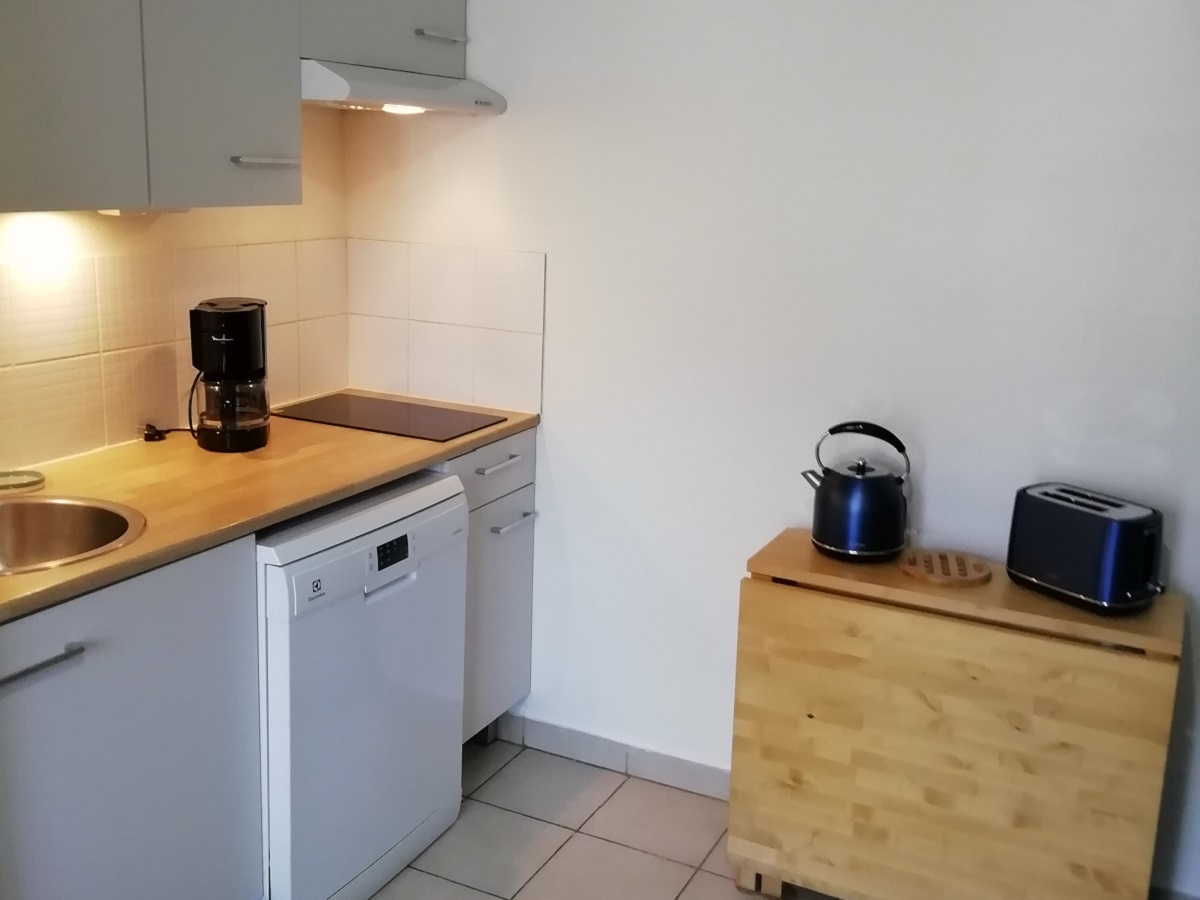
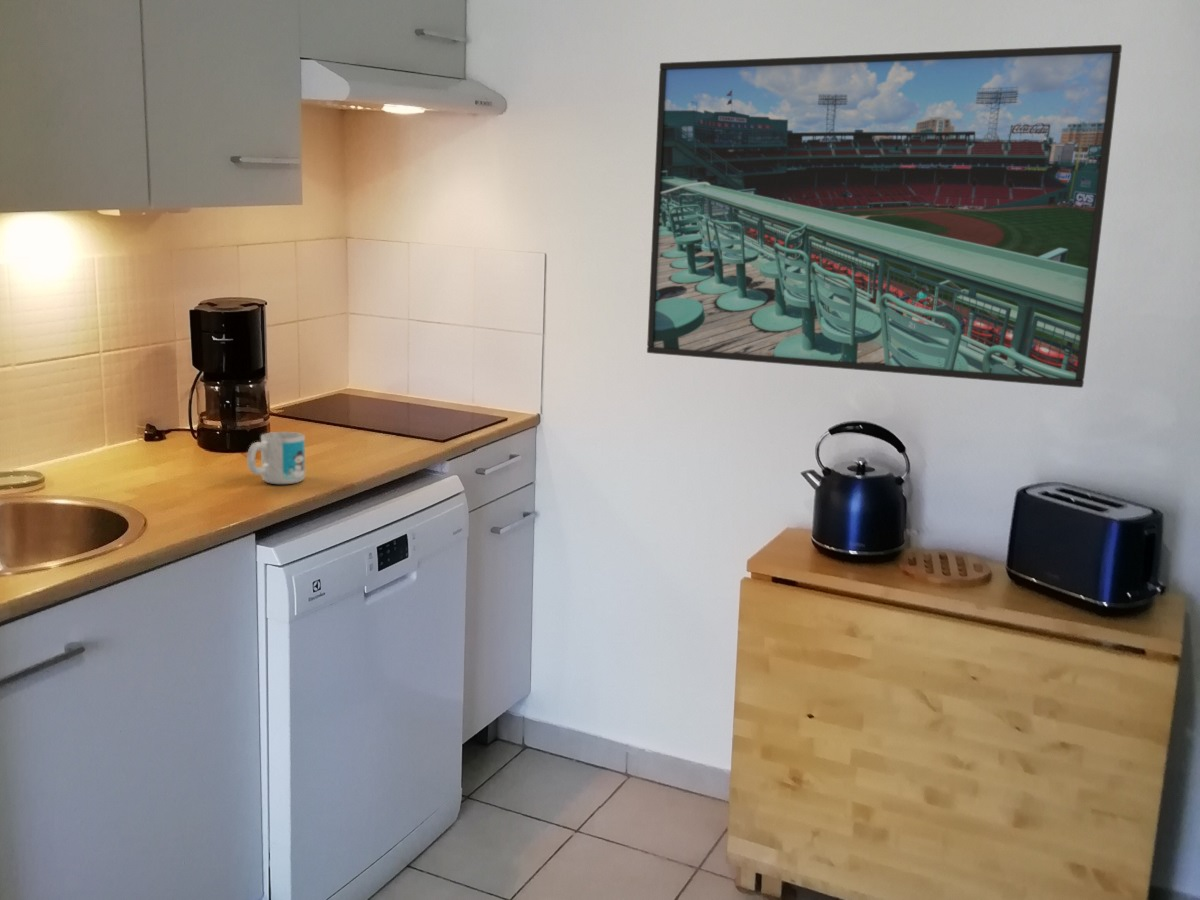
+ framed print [646,43,1123,389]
+ mug [246,431,306,485]
